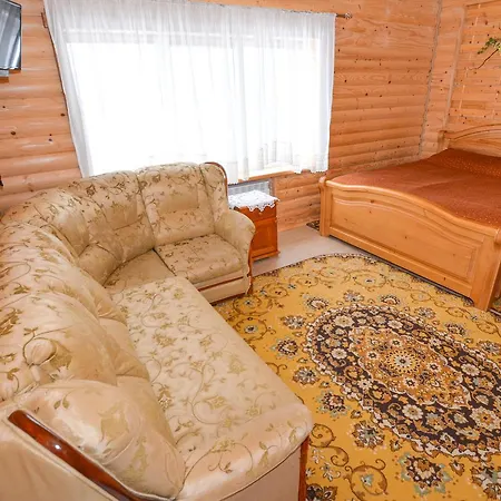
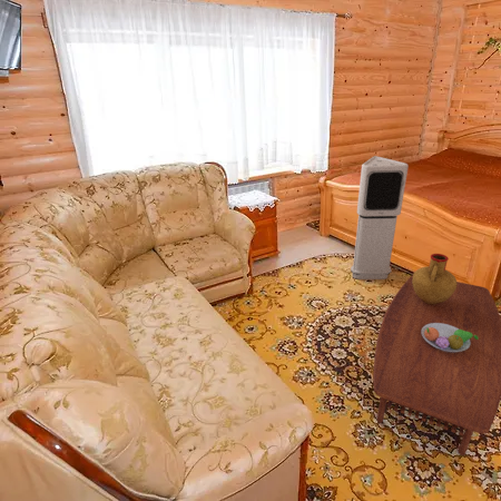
+ air purifier [350,155,410,281]
+ coffee table [372,275,501,456]
+ vase [412,253,458,304]
+ fruit bowl [421,323,479,352]
